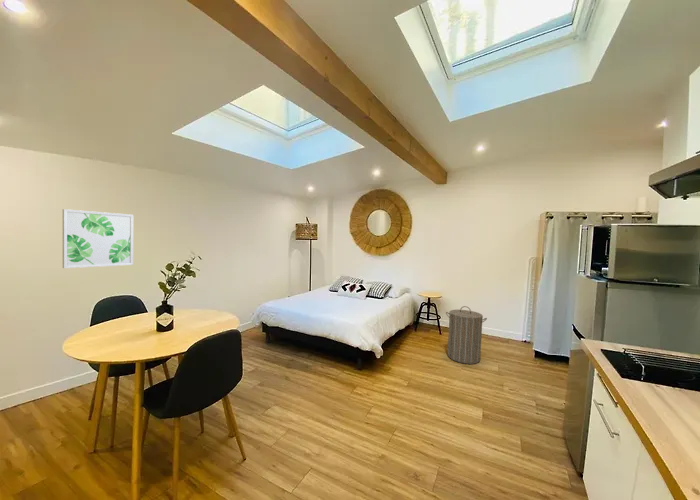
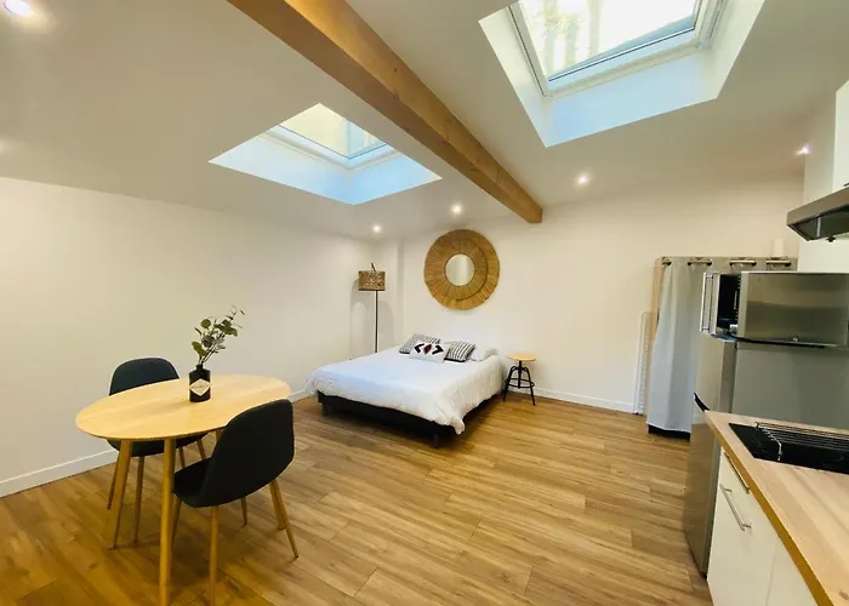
- wall art [62,208,134,269]
- laundry hamper [445,305,488,365]
